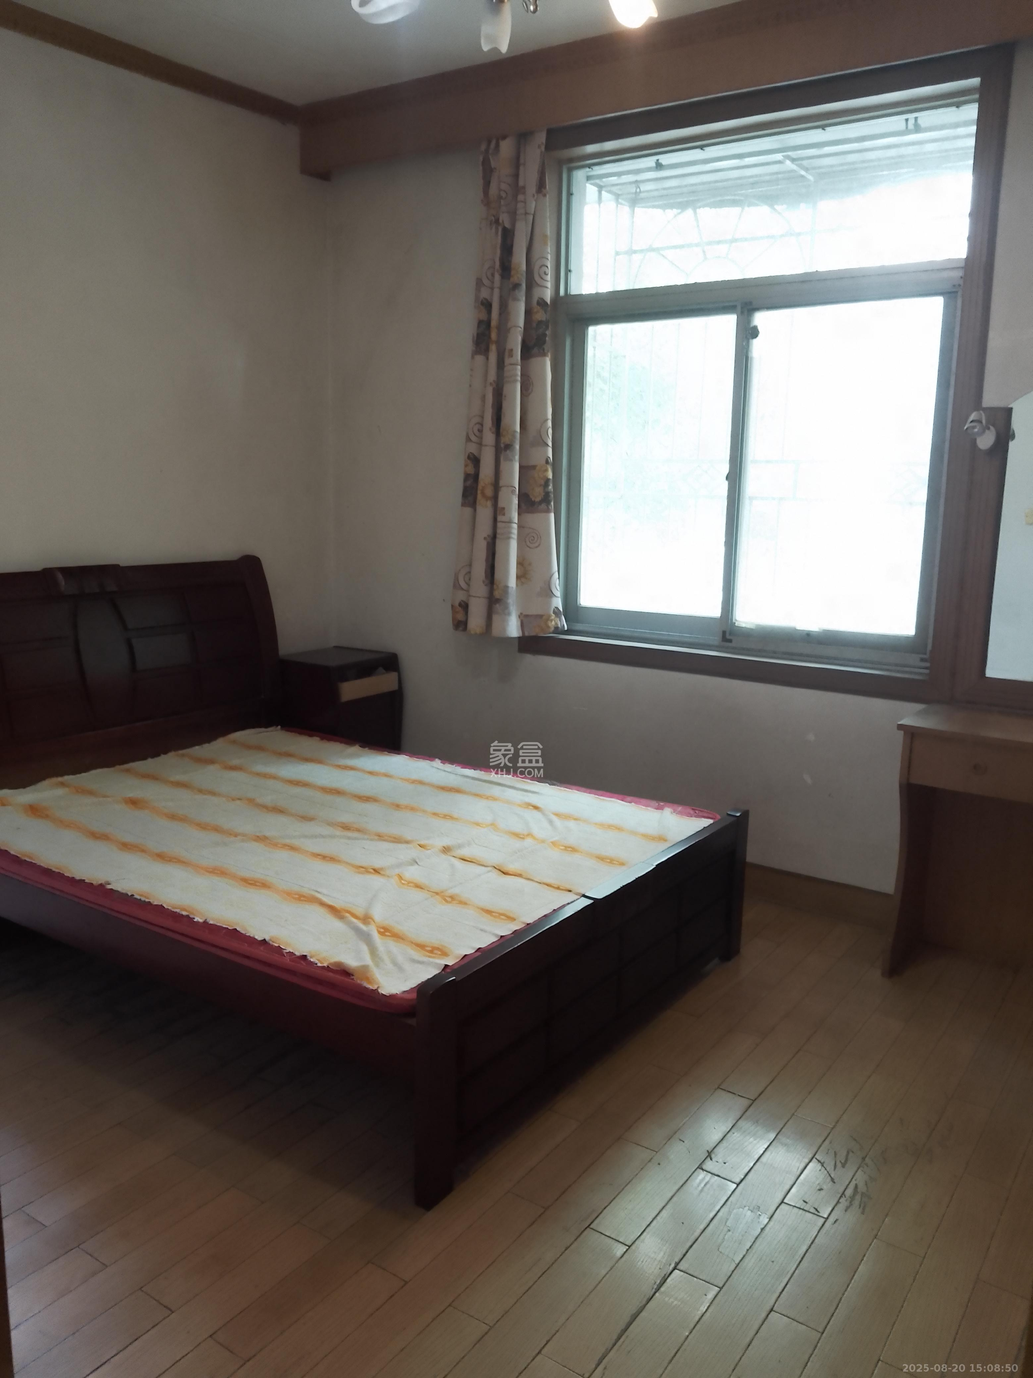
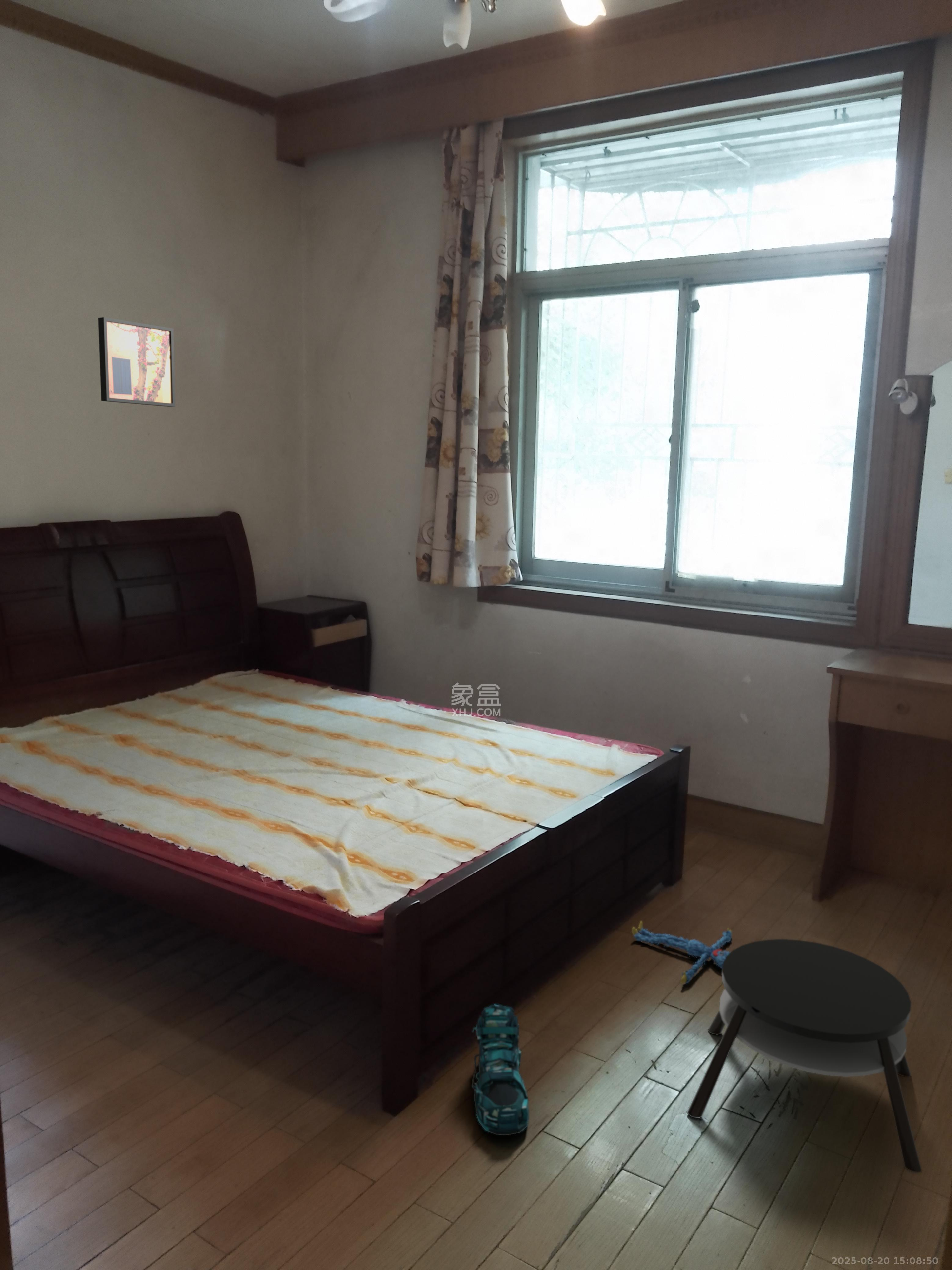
+ shoe [471,1004,530,1135]
+ plush toy [632,921,732,984]
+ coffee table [687,939,922,1173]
+ wall art [98,317,176,407]
